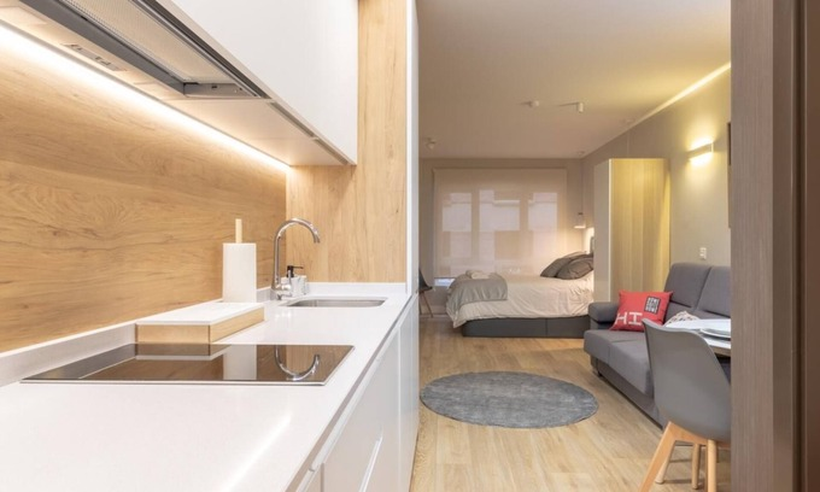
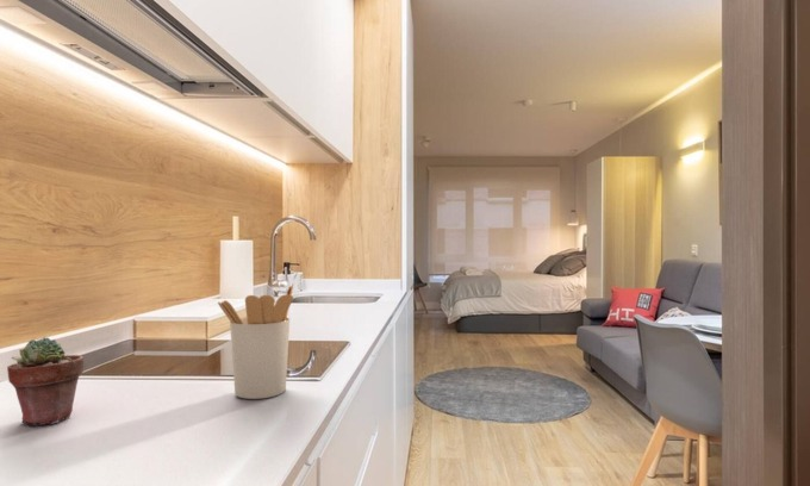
+ potted succulent [6,336,85,426]
+ utensil holder [217,282,294,400]
